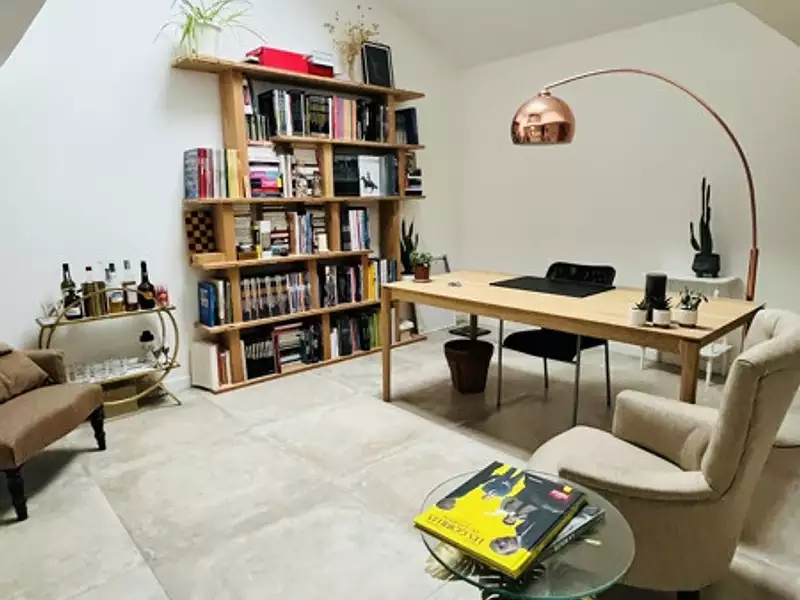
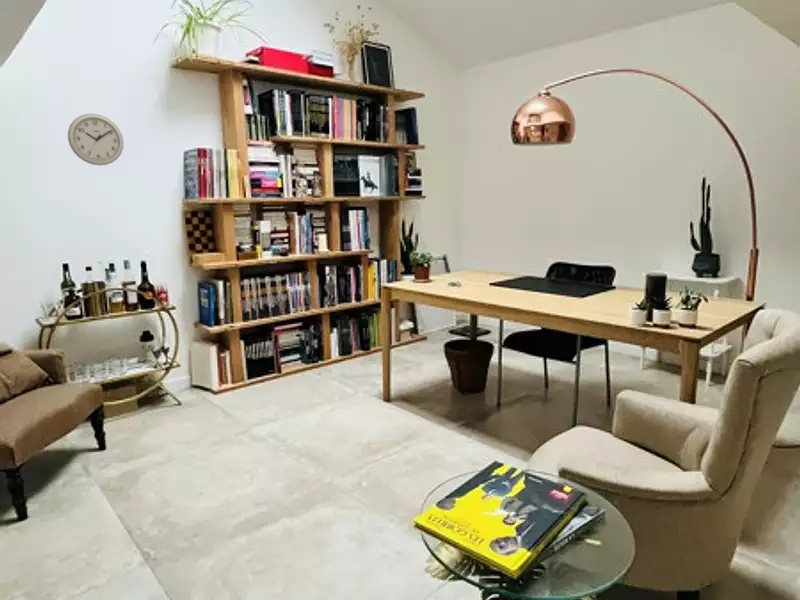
+ wall clock [67,113,124,166]
